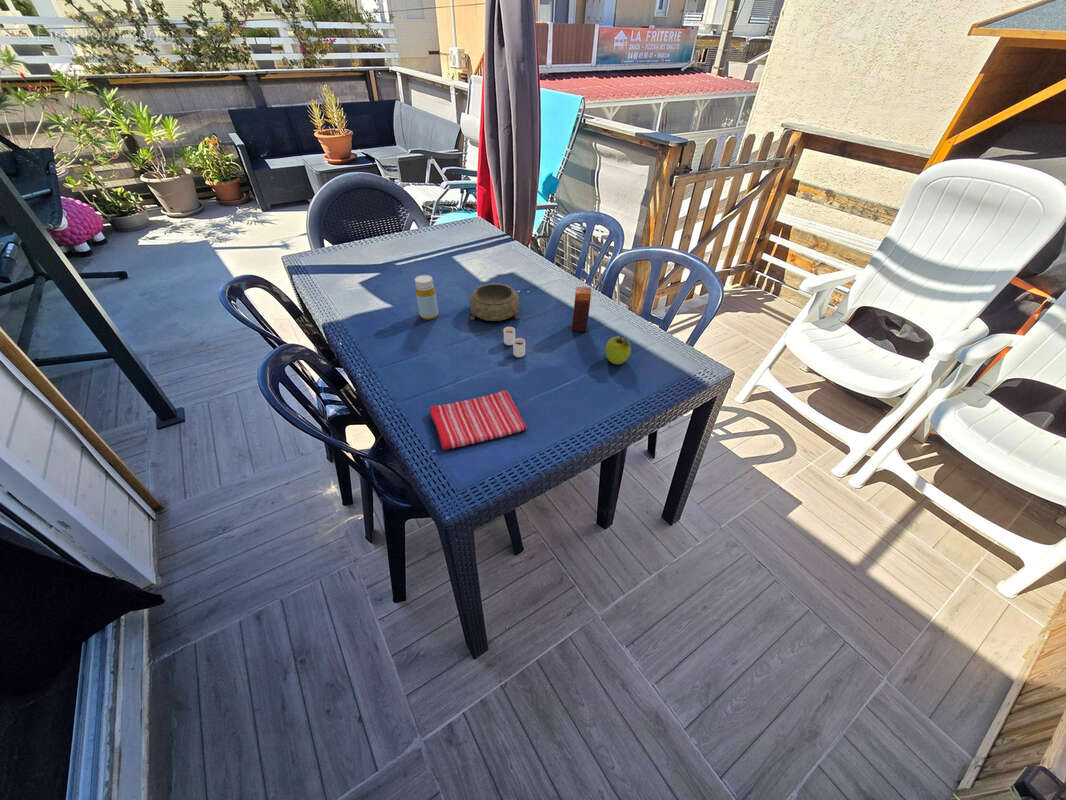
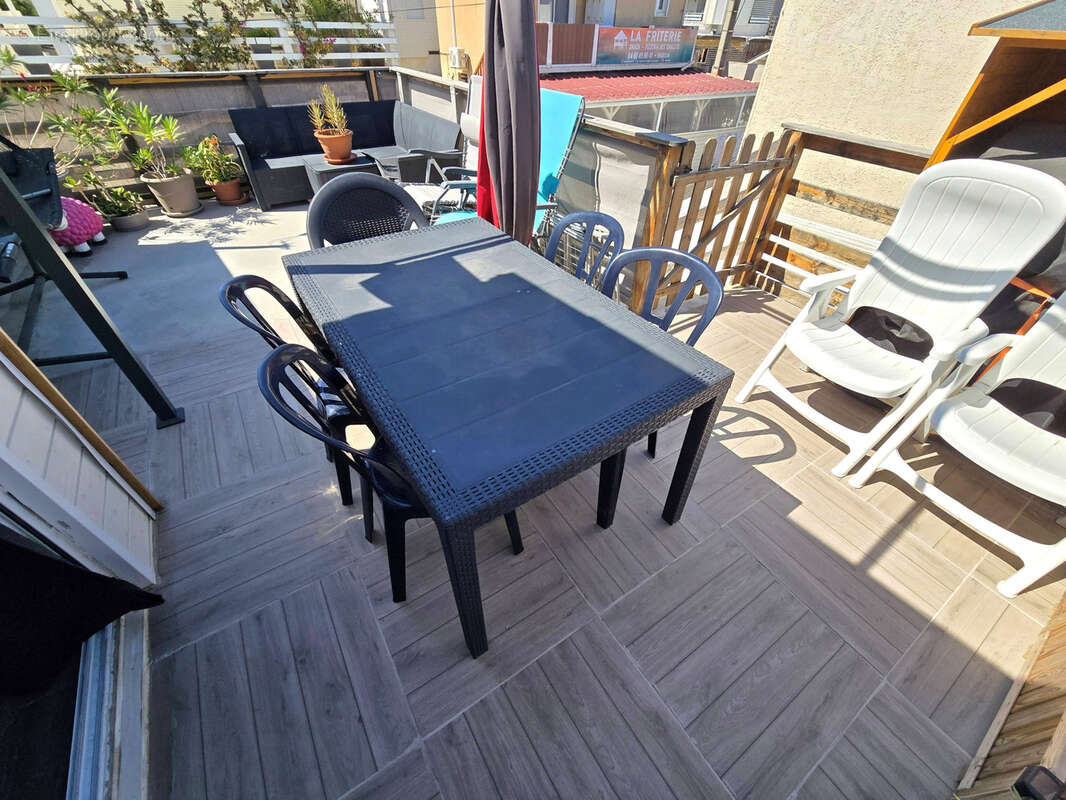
- candle [571,286,592,333]
- drinking glass [503,326,526,358]
- bottle [414,274,439,321]
- fruit [605,335,632,366]
- dish towel [429,389,528,451]
- decorative bowl [469,283,521,322]
